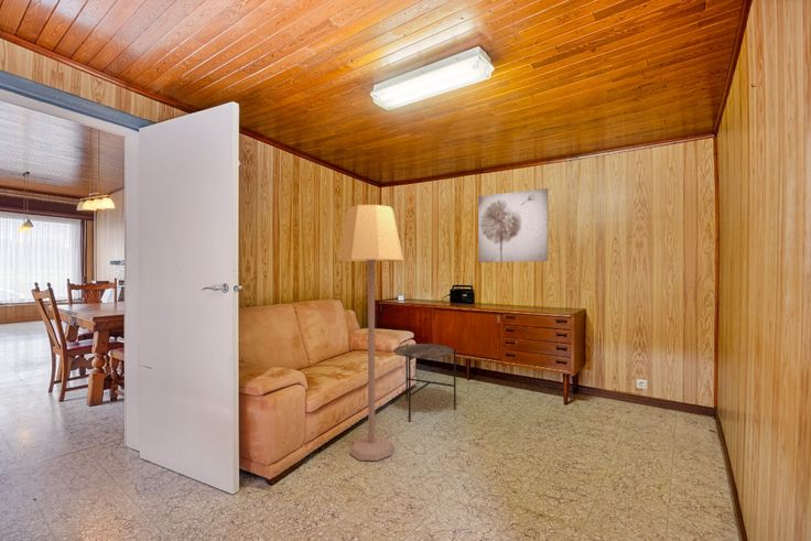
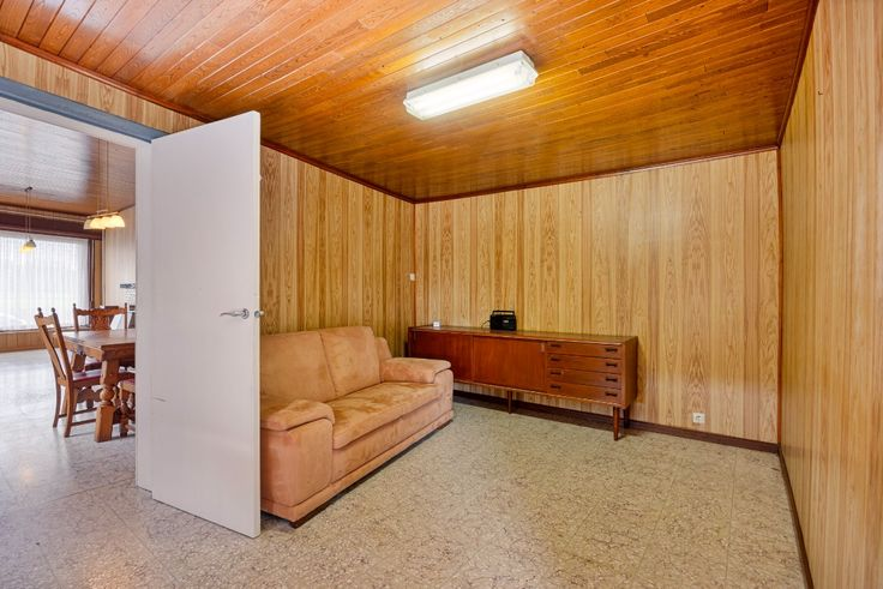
- lamp [336,204,404,462]
- side table [392,343,457,423]
- wall art [477,187,549,263]
